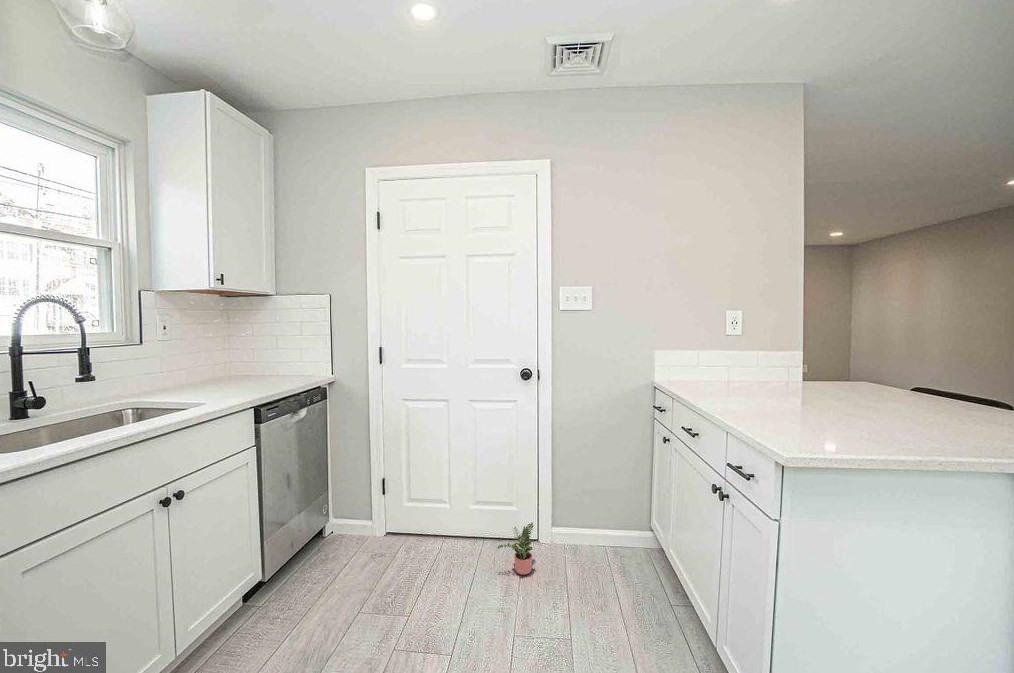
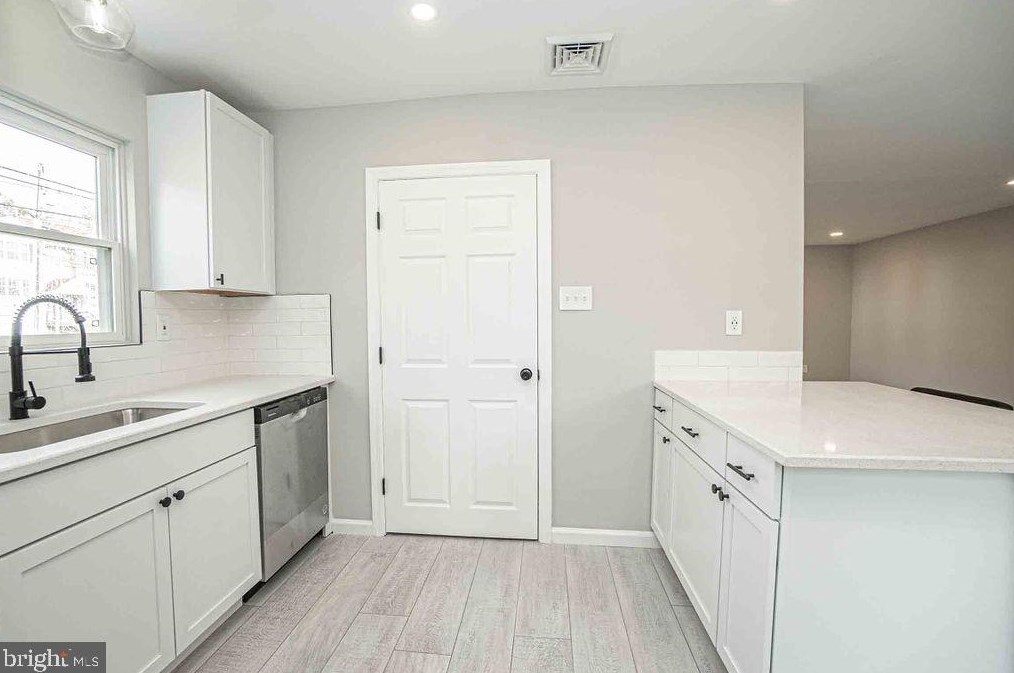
- potted plant [497,521,535,576]
